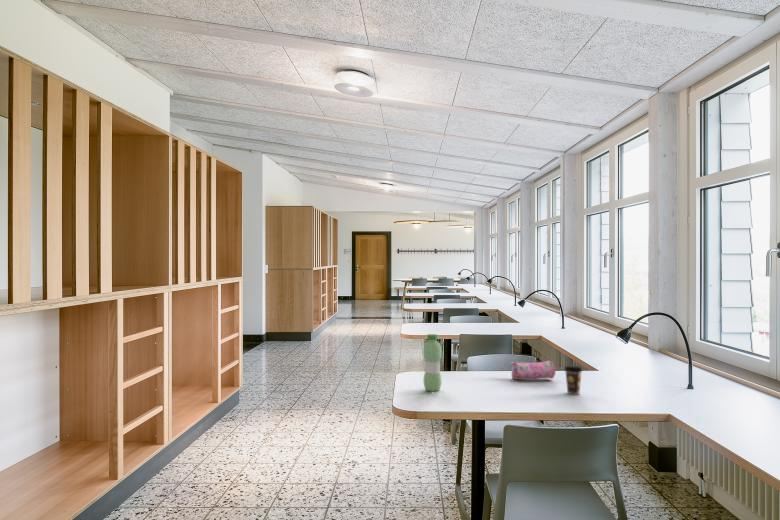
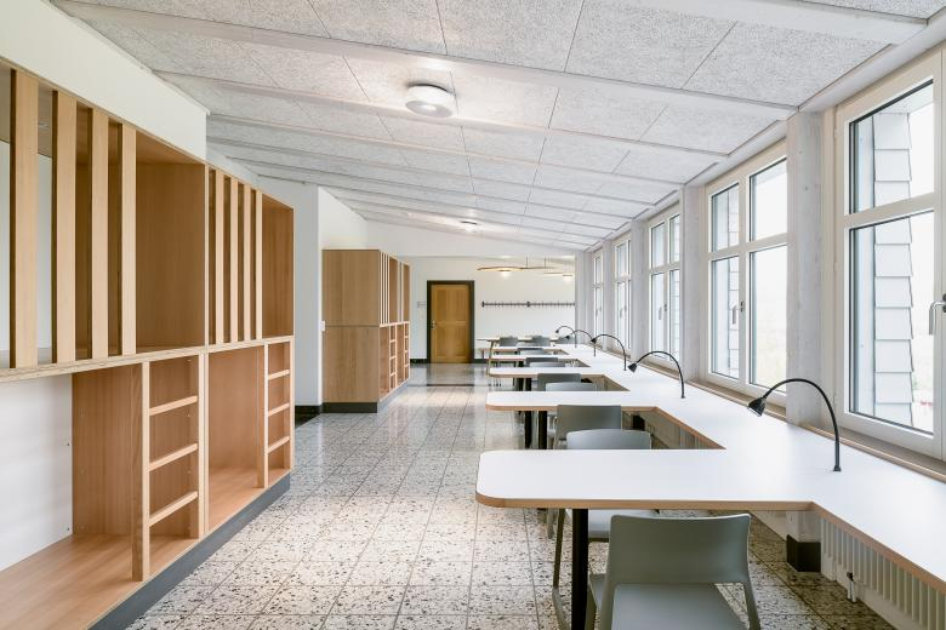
- water bottle [422,333,442,393]
- pencil case [510,360,556,380]
- coffee cup [563,364,584,396]
